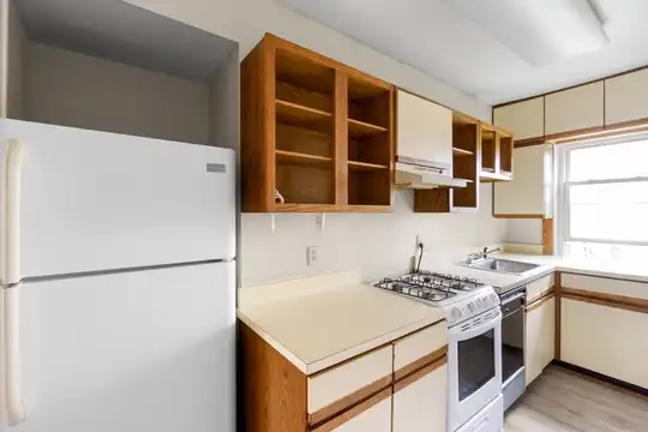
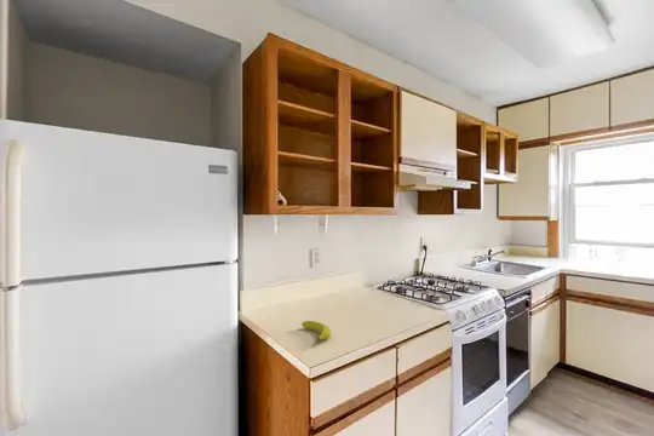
+ fruit [300,320,332,343]
